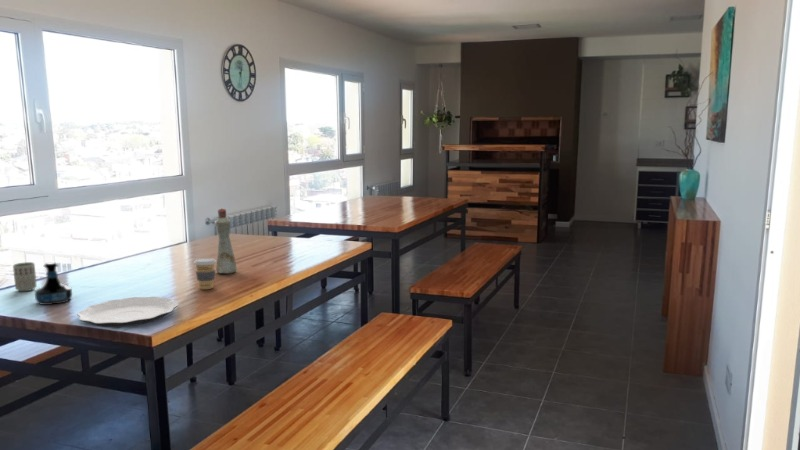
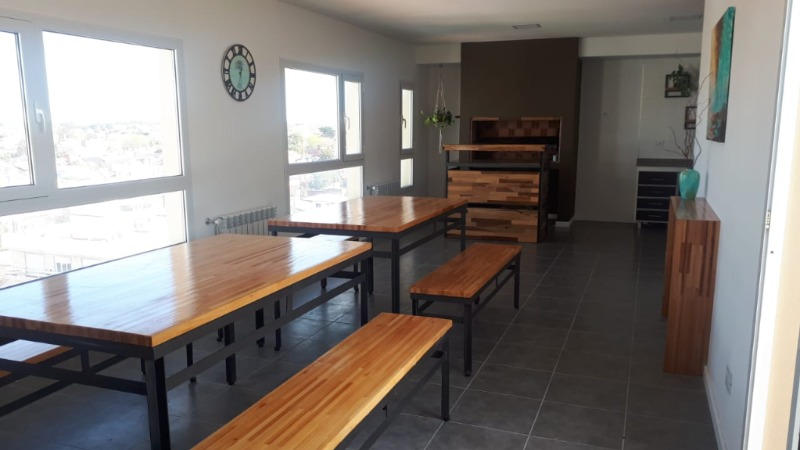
- bottle [214,207,238,275]
- plate [76,296,179,328]
- tequila bottle [34,261,73,306]
- cup [12,261,38,292]
- coffee cup [193,257,217,290]
